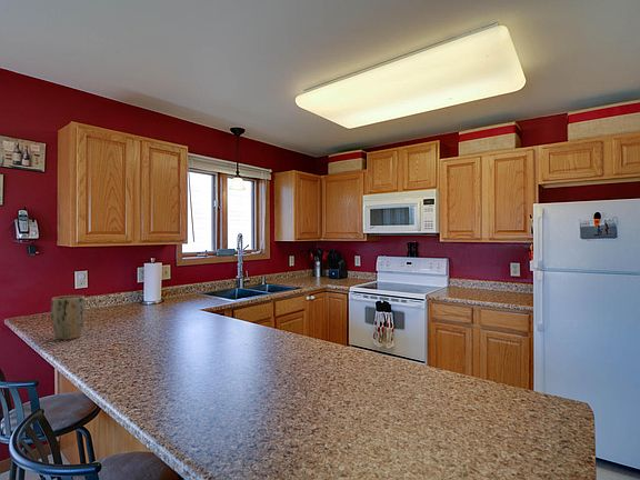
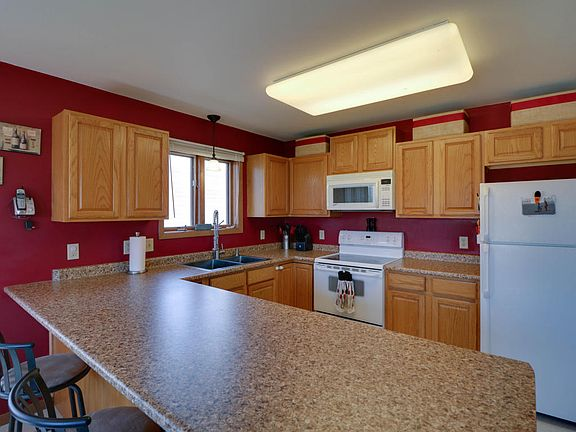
- plant pot [50,294,86,341]
